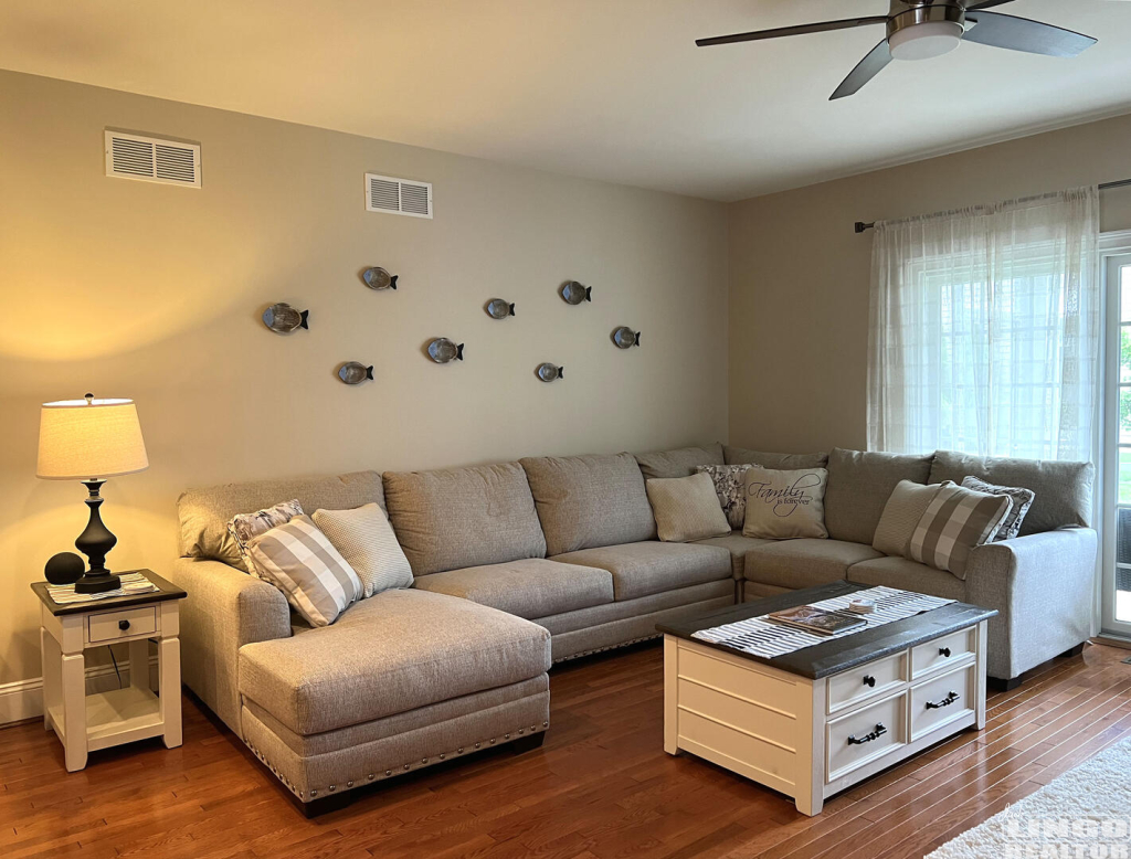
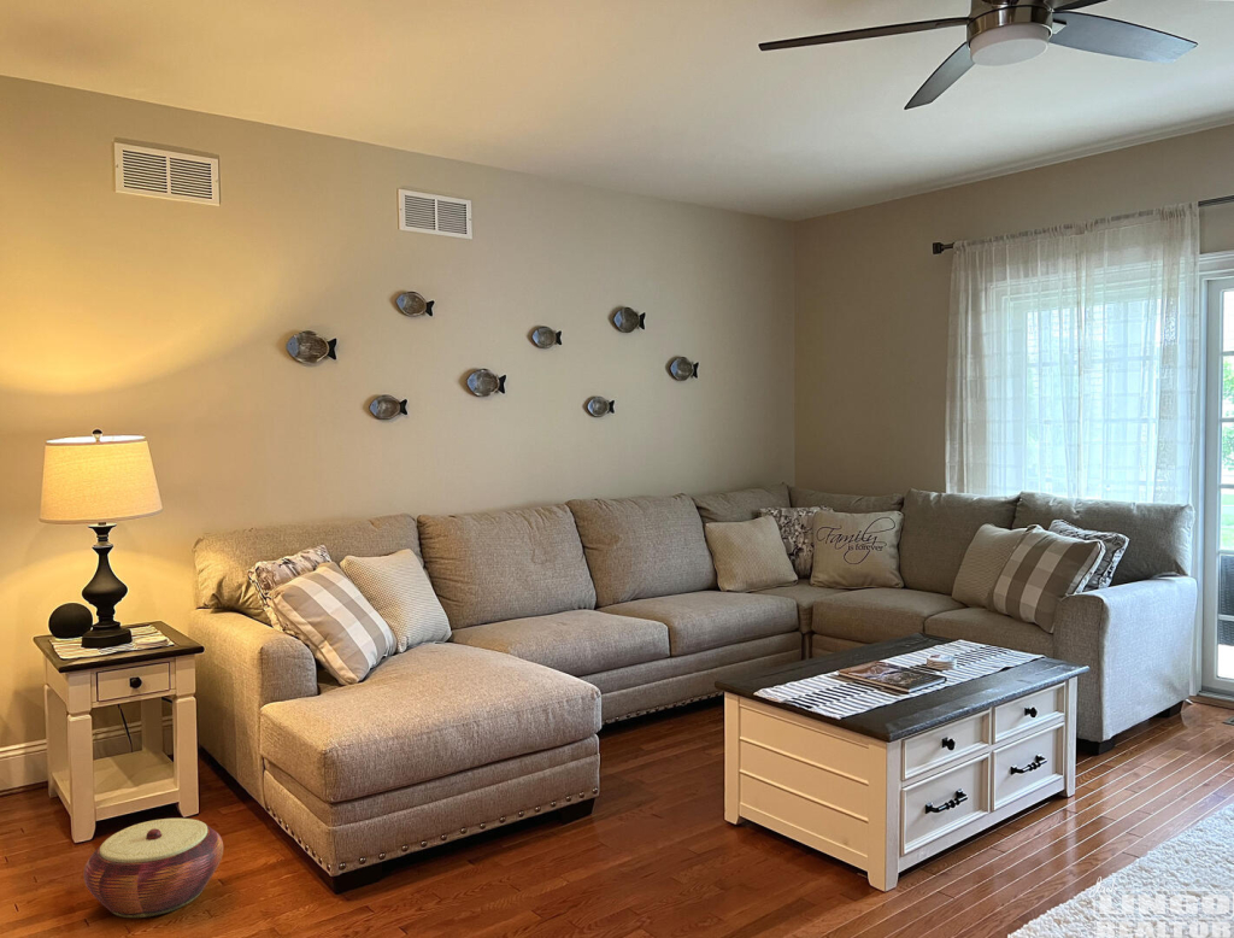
+ woven basket [83,817,224,919]
